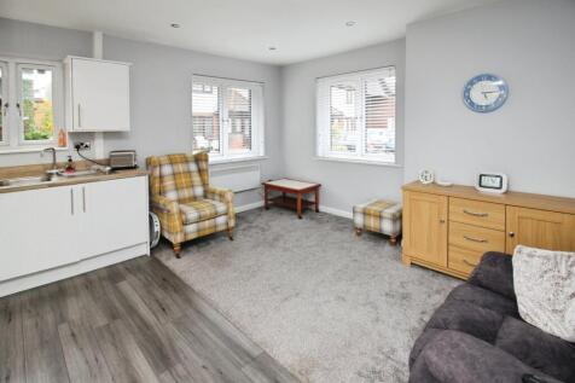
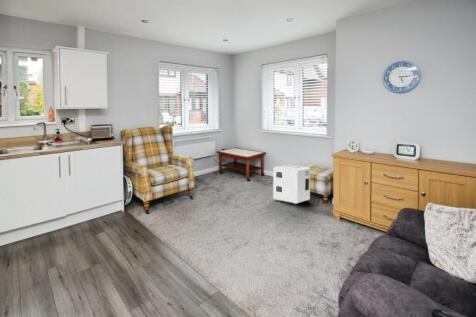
+ air purifier [272,164,311,205]
